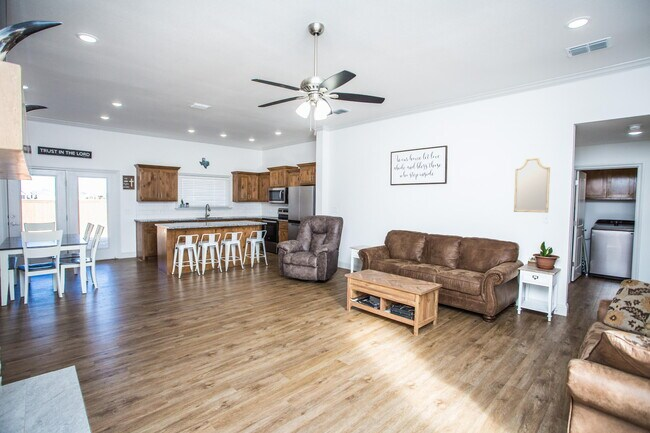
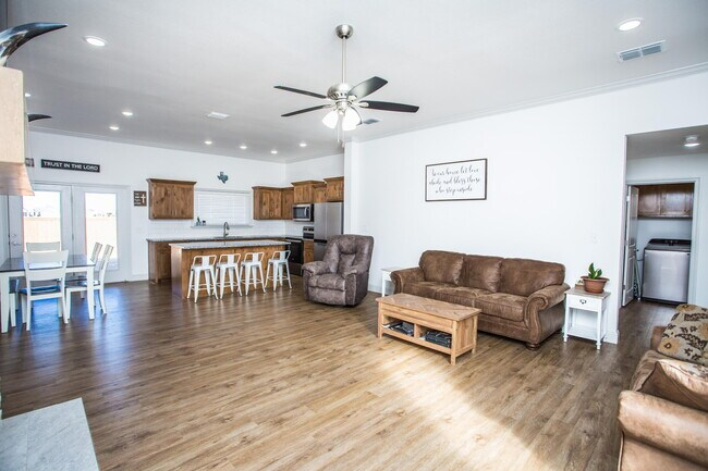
- home mirror [513,157,551,214]
